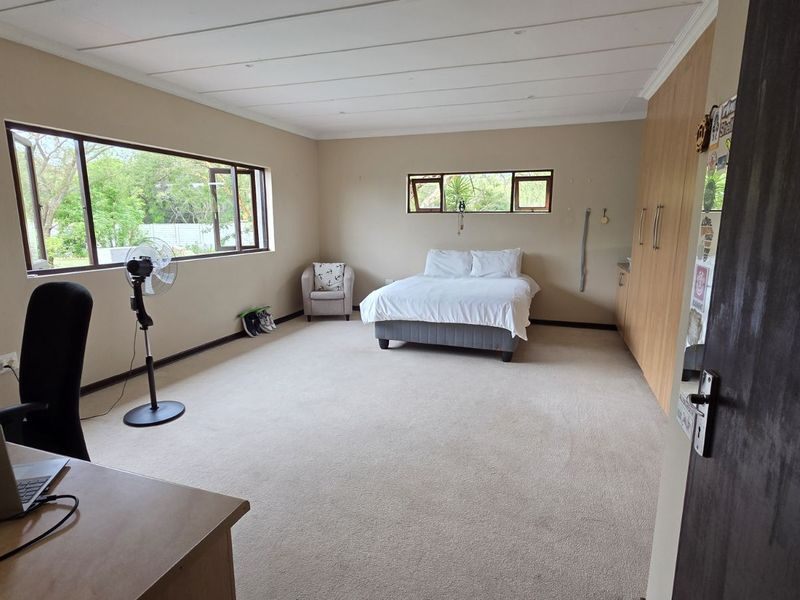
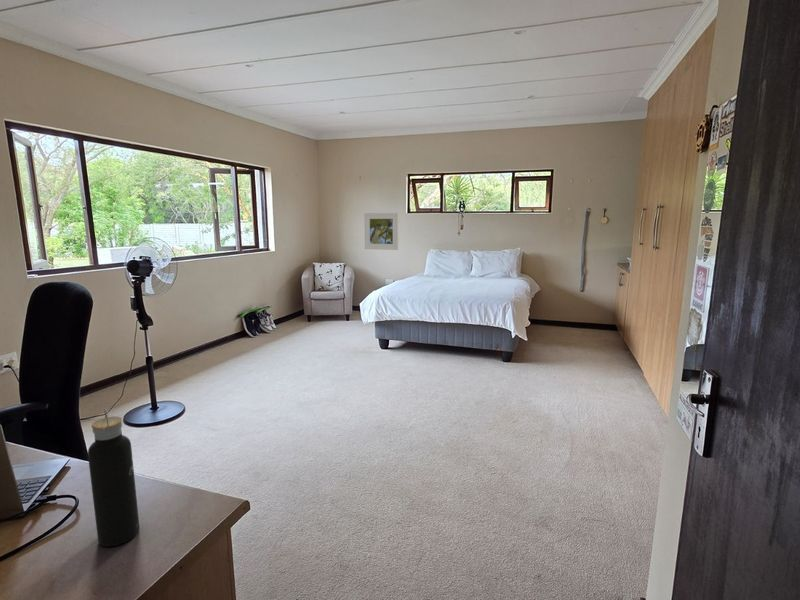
+ water bottle [87,407,140,547]
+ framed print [363,212,400,251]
